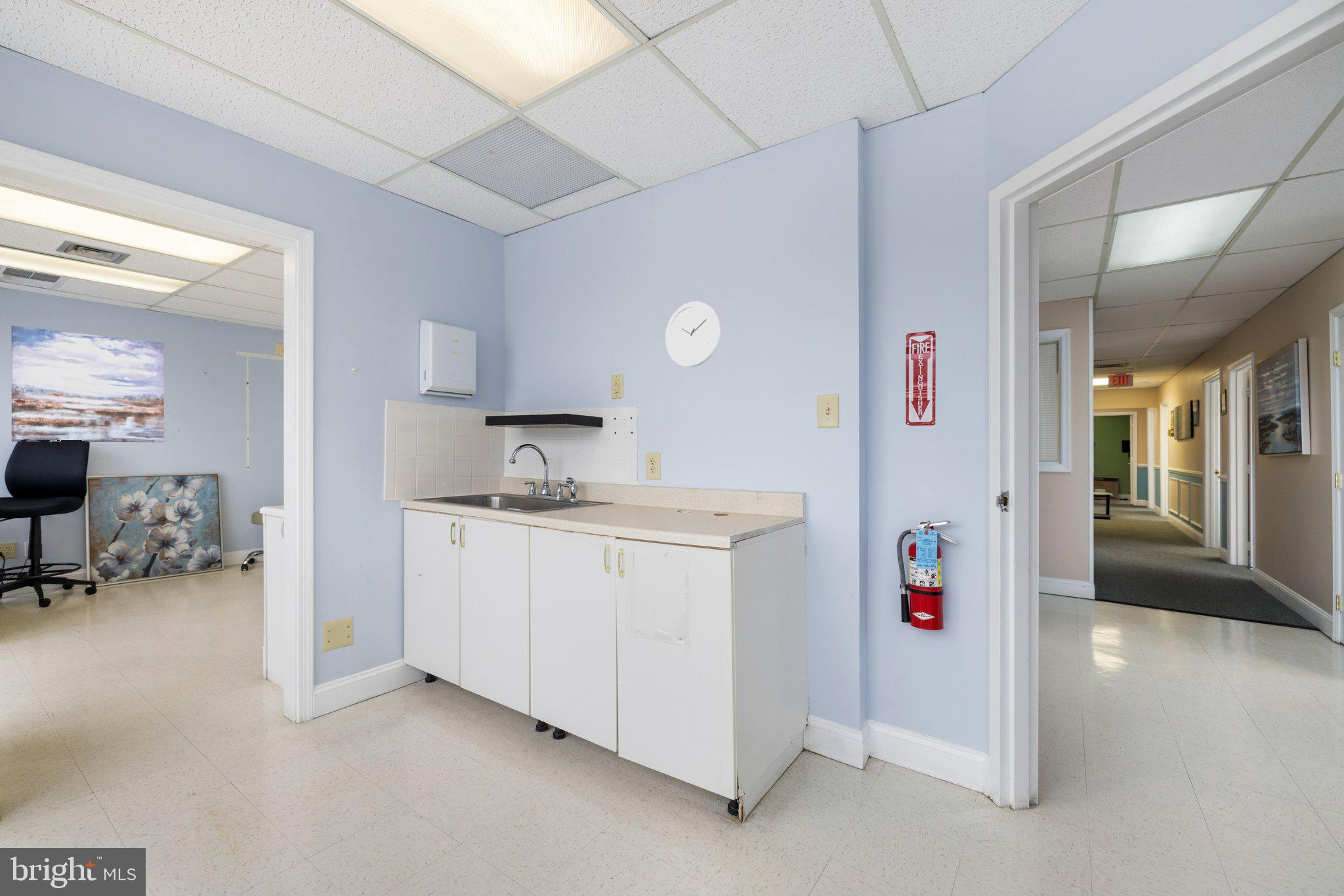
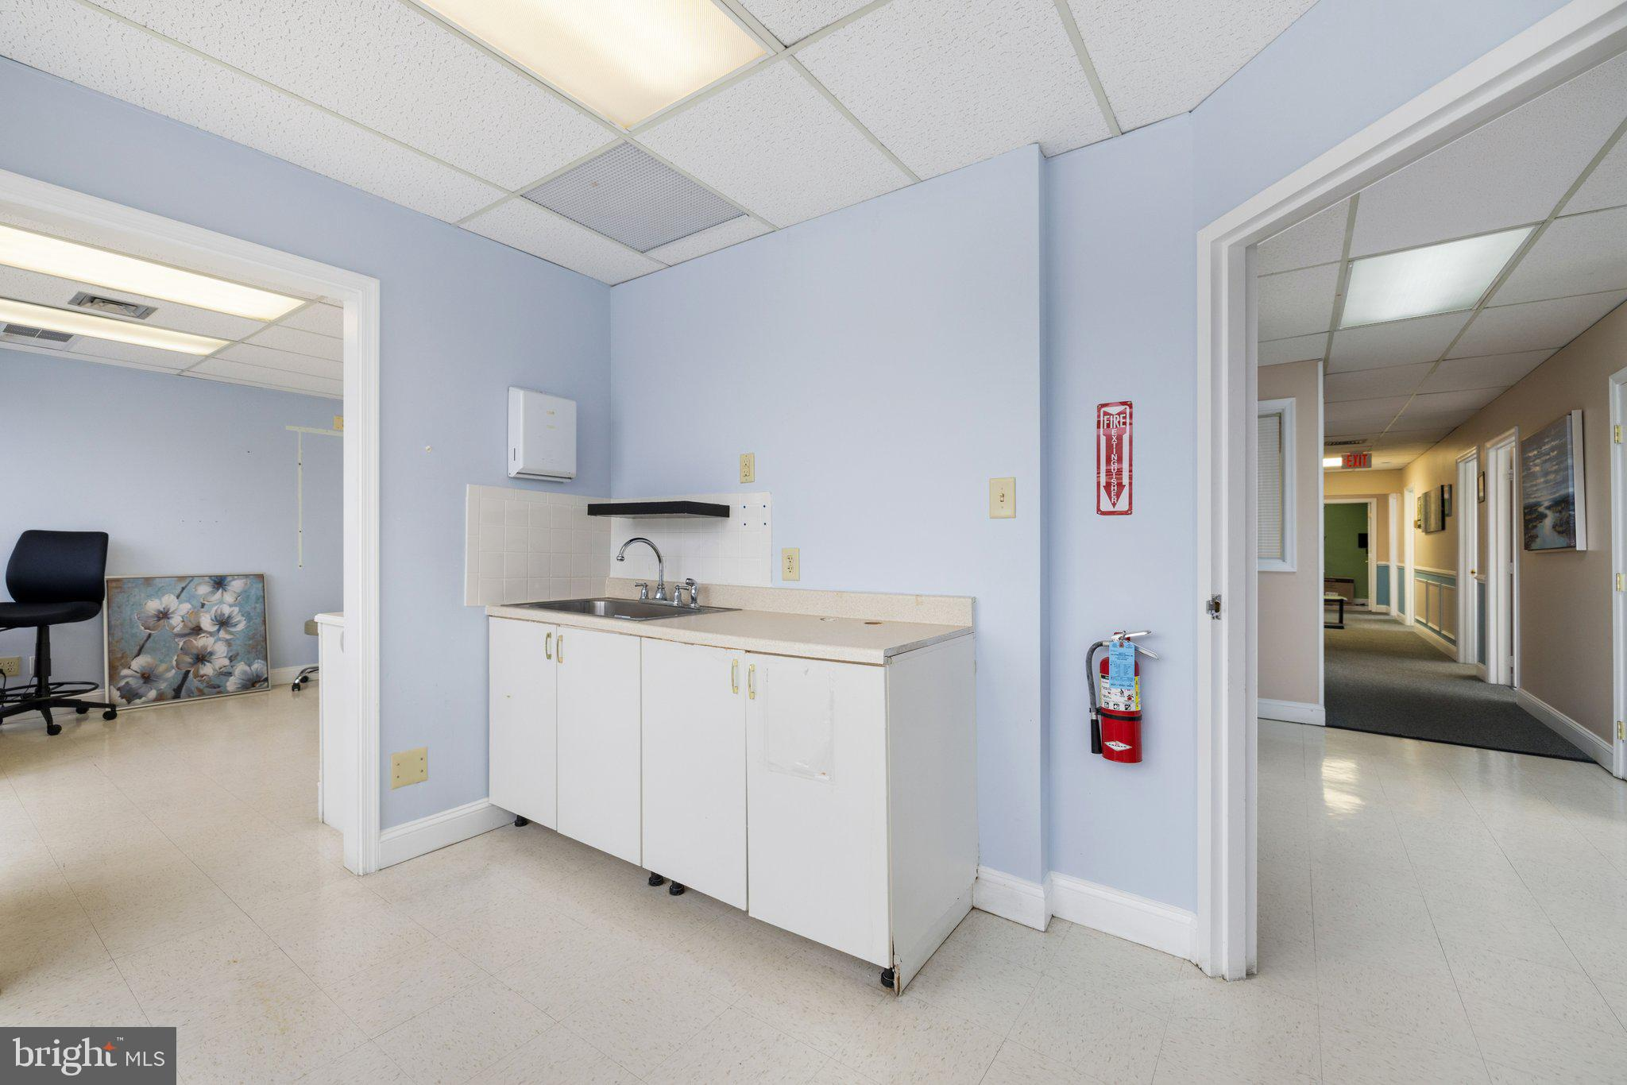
- wall art [11,325,165,443]
- wall clock [665,301,721,368]
